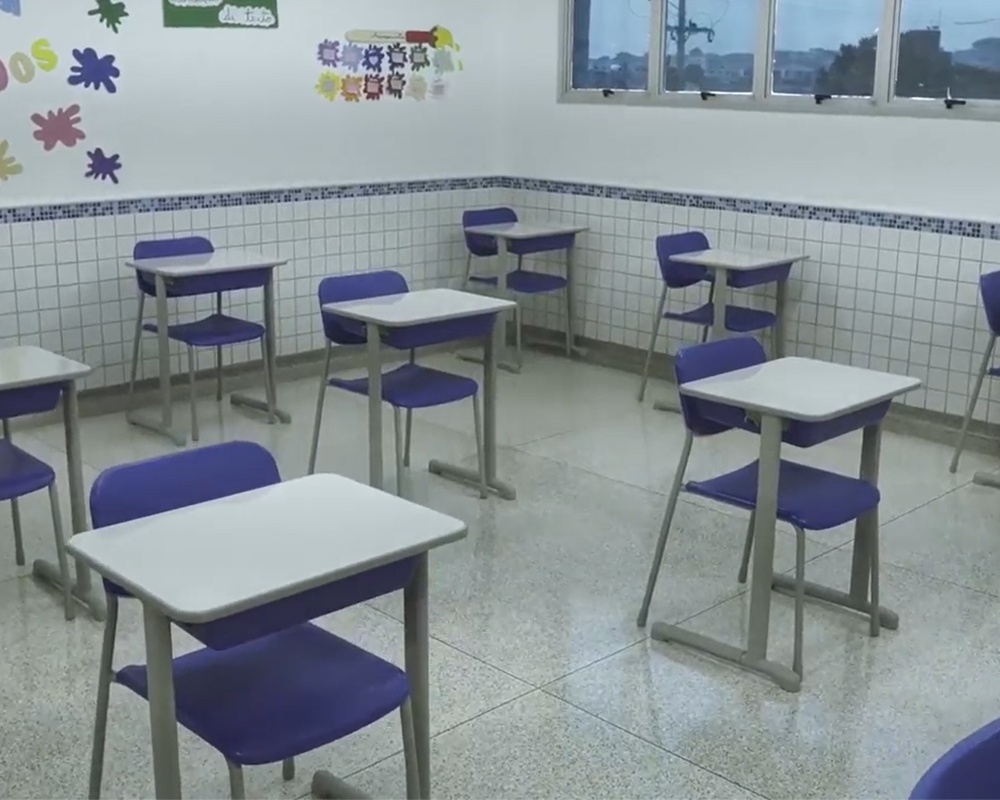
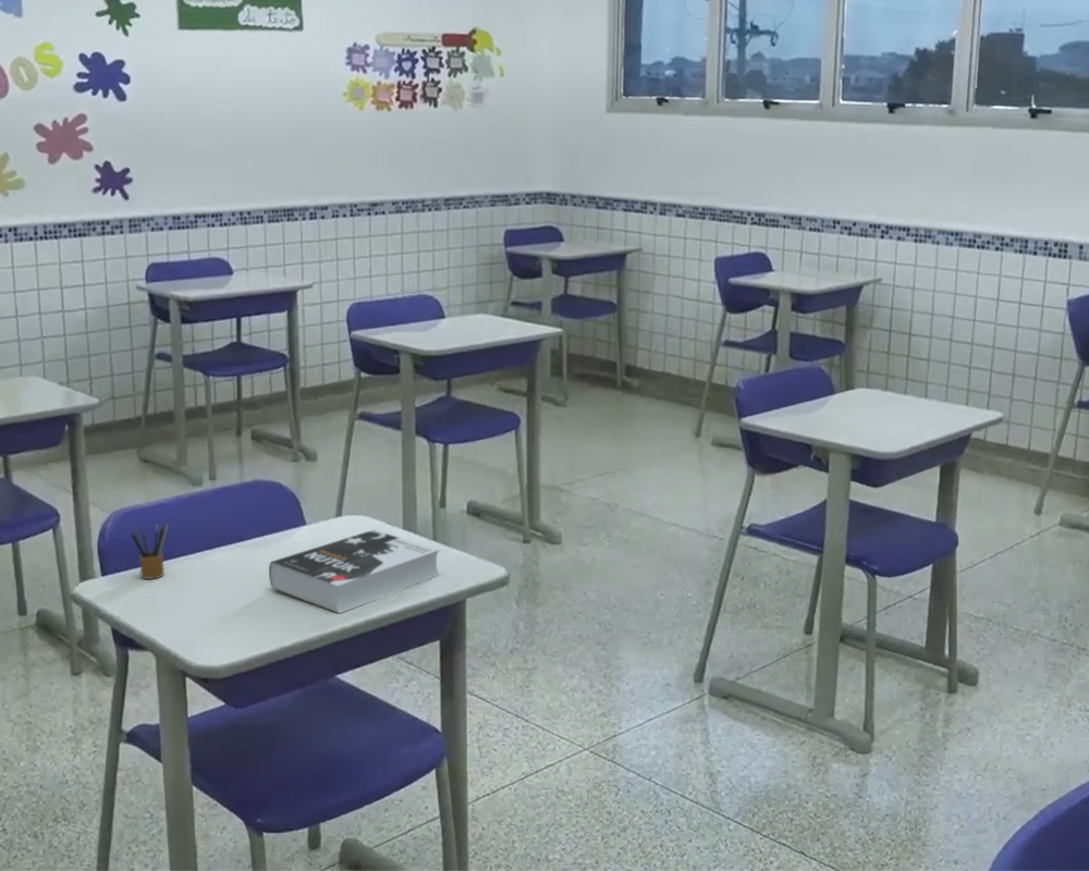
+ pencil box [130,520,170,580]
+ book [268,529,441,614]
